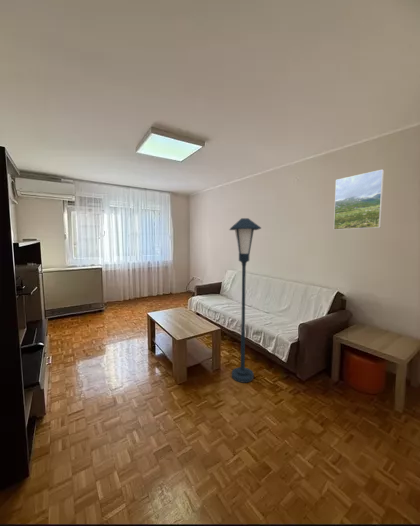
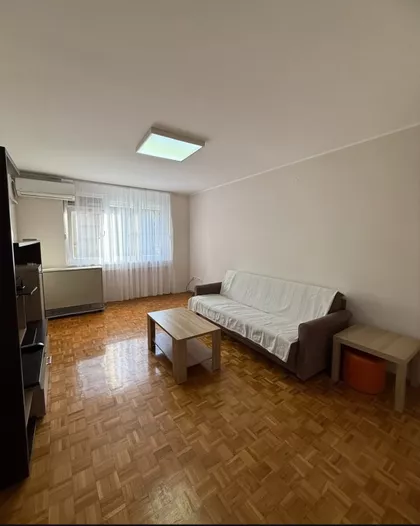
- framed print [333,168,385,231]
- floor lamp [228,217,262,384]
